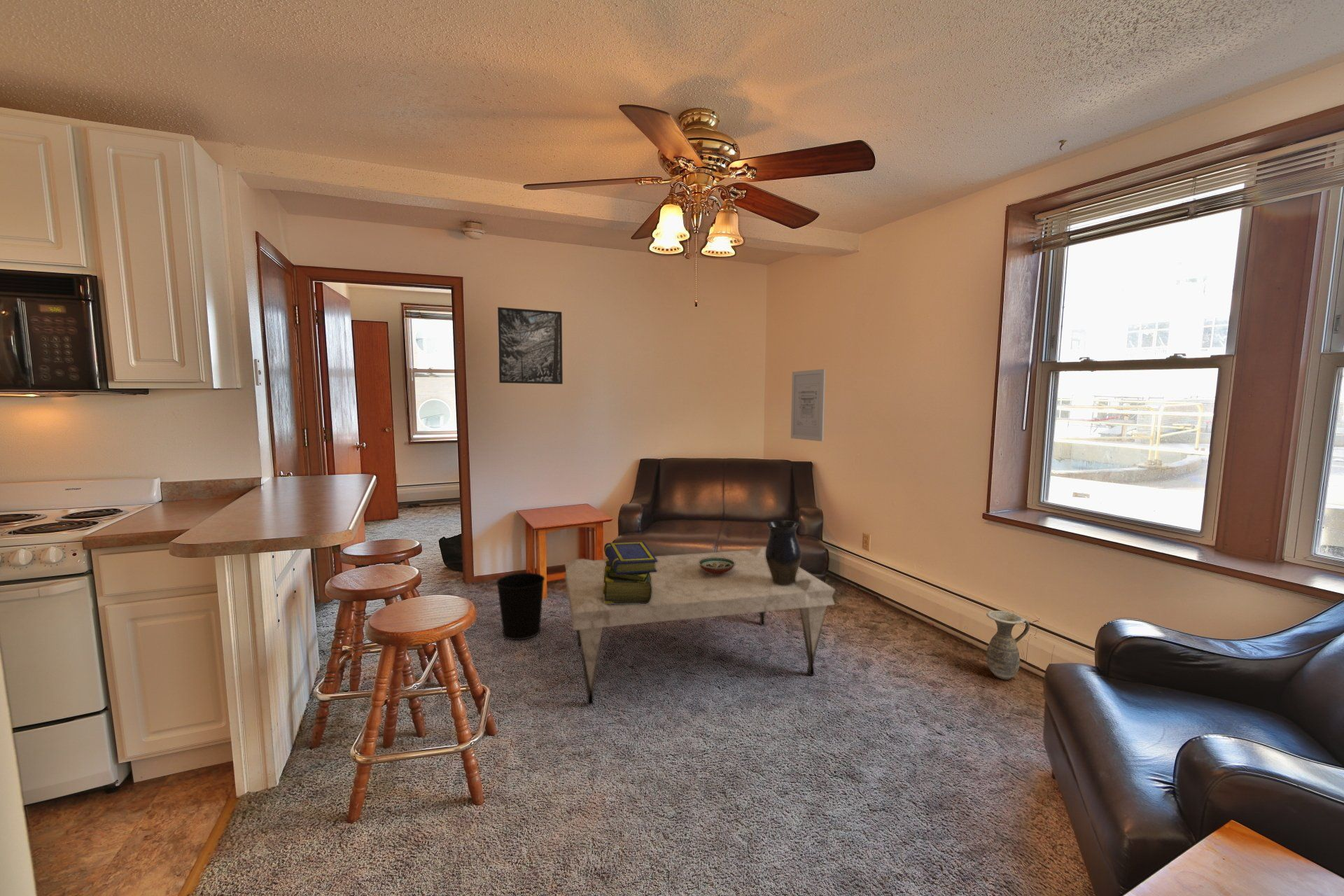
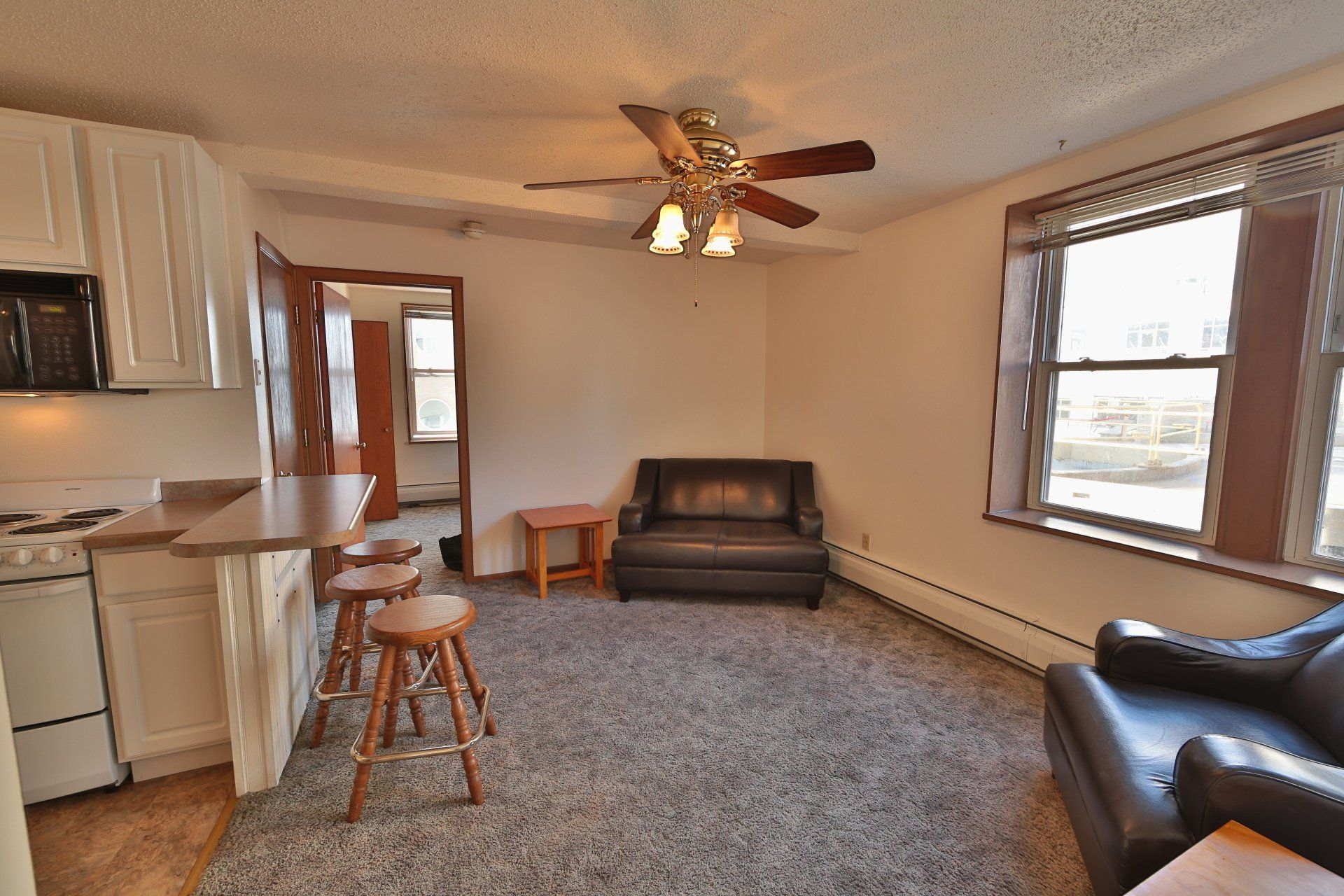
- decorative bowl [699,557,735,574]
- ceramic jug [986,610,1030,680]
- vase [765,519,802,584]
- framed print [497,307,563,385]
- wastebasket [496,572,545,640]
- stack of books [603,541,658,604]
- wall art [790,368,826,442]
- coffee table [564,546,837,706]
